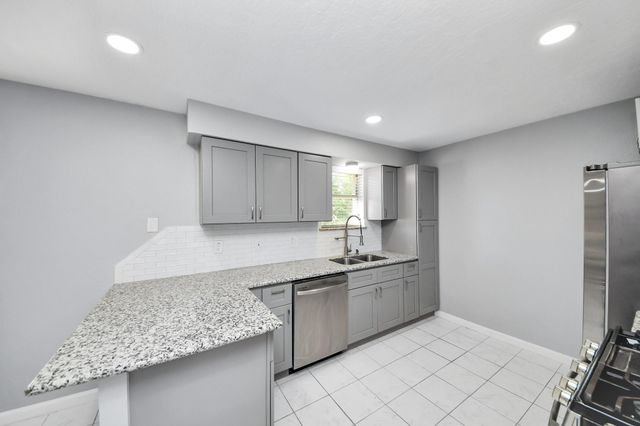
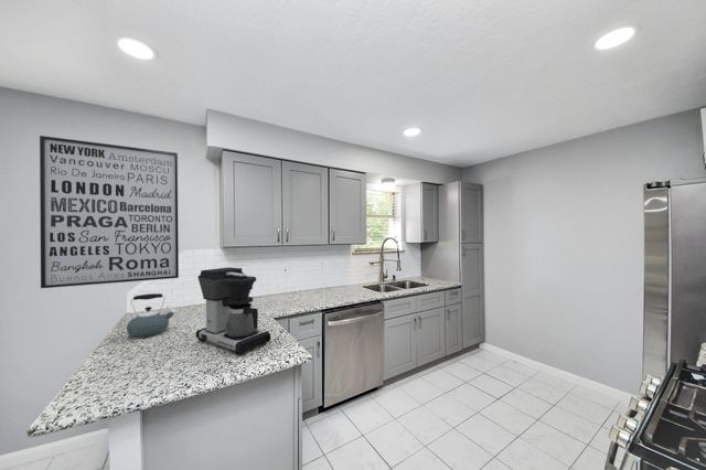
+ wall art [39,135,180,289]
+ coffee maker [195,266,271,356]
+ kettle [126,292,178,339]
